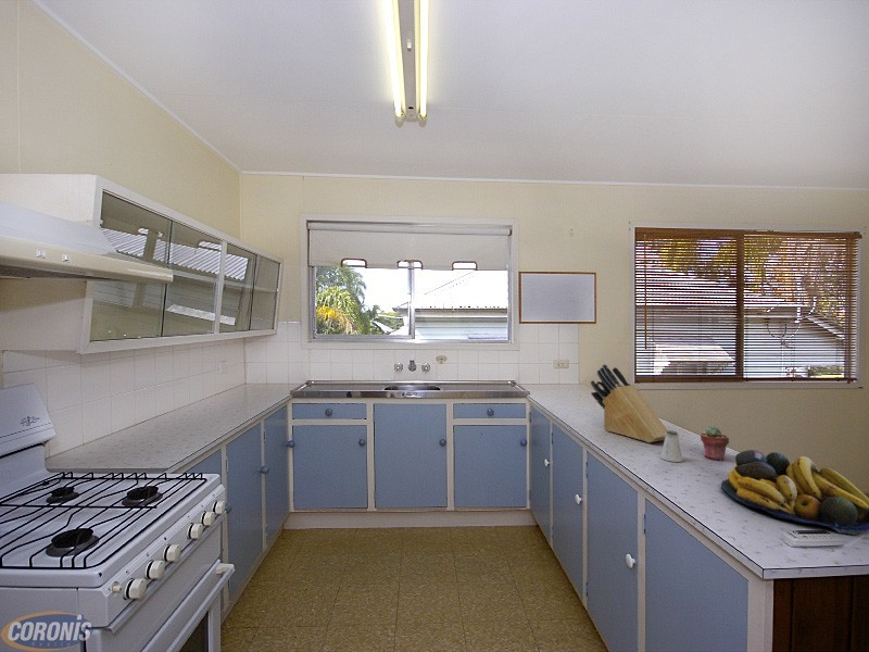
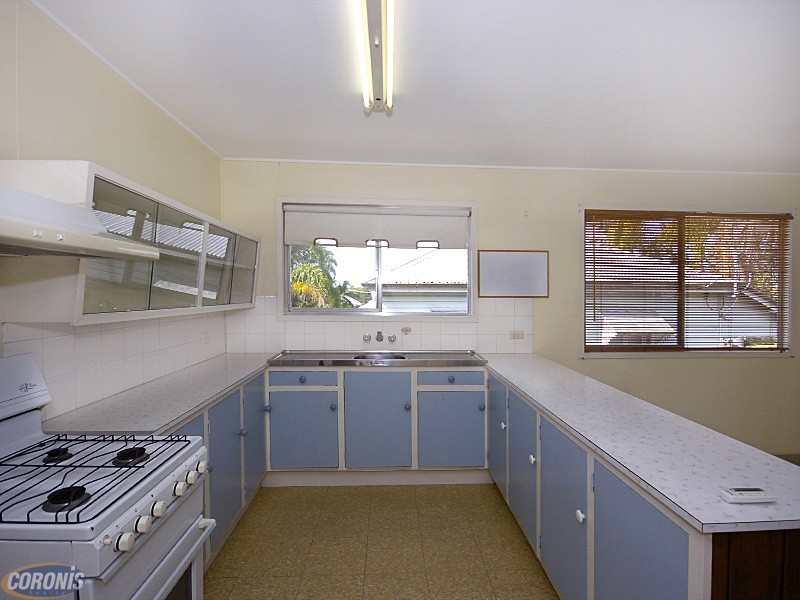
- potted succulent [700,425,730,462]
- knife block [590,363,669,443]
- fruit bowl [720,449,869,536]
- saltshaker [659,430,684,463]
